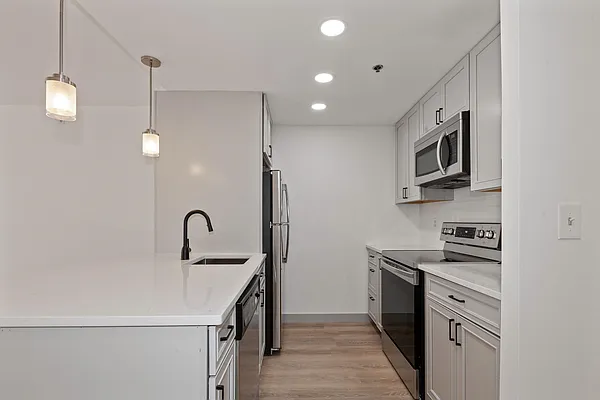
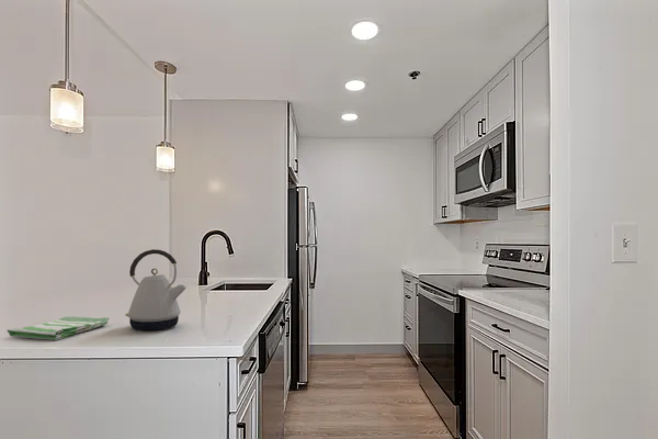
+ kettle [124,248,188,331]
+ dish towel [5,315,110,341]
